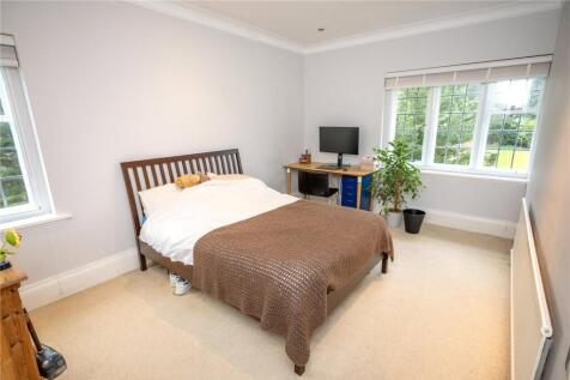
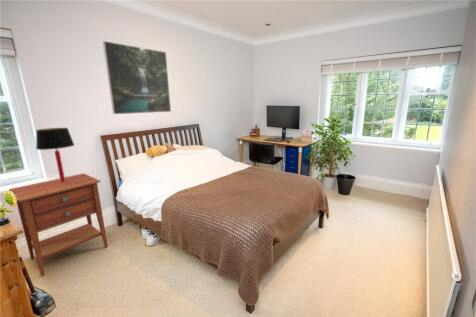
+ nightstand [8,172,109,277]
+ table lamp [35,127,75,183]
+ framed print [102,40,172,115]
